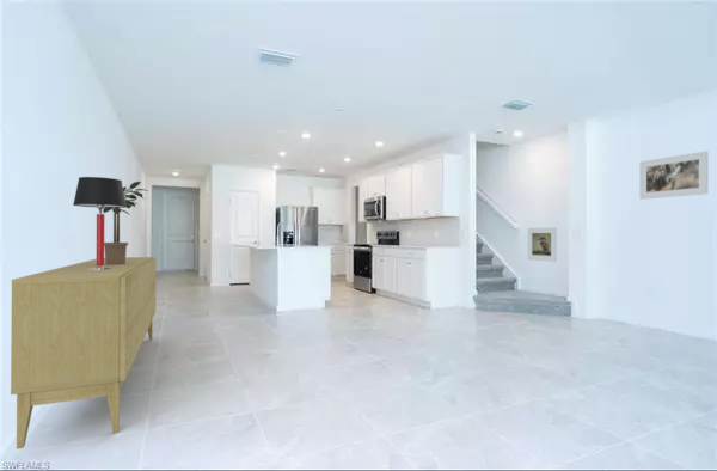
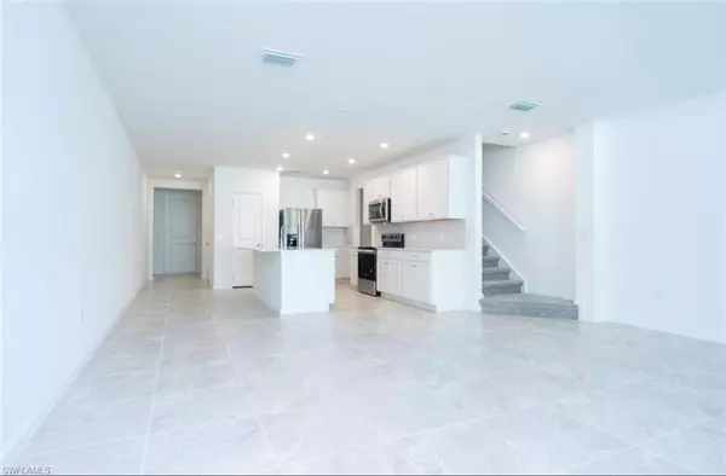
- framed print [527,226,558,263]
- table lamp [72,176,127,270]
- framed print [638,149,710,201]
- potted plant [97,181,149,265]
- sideboard [10,256,157,451]
